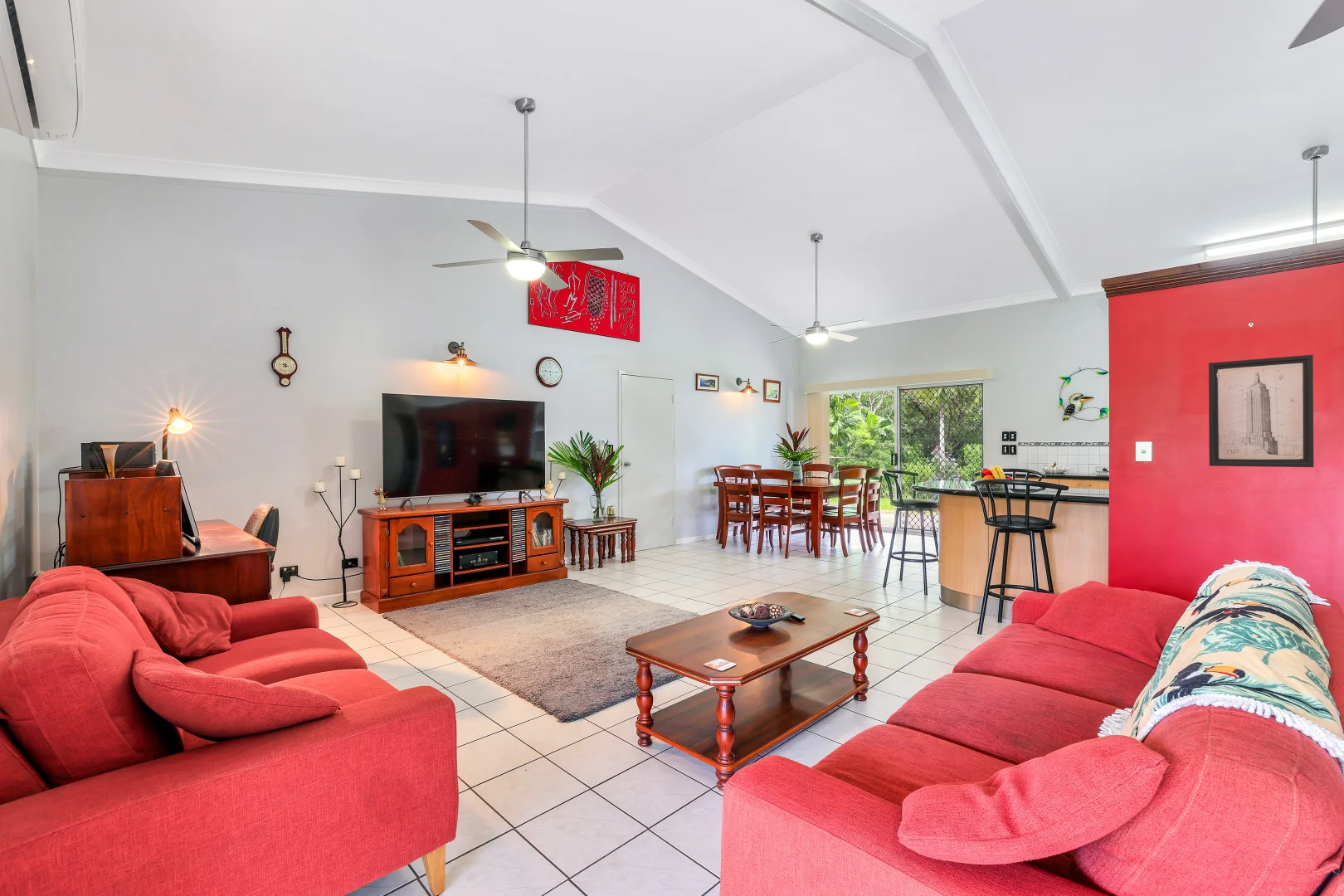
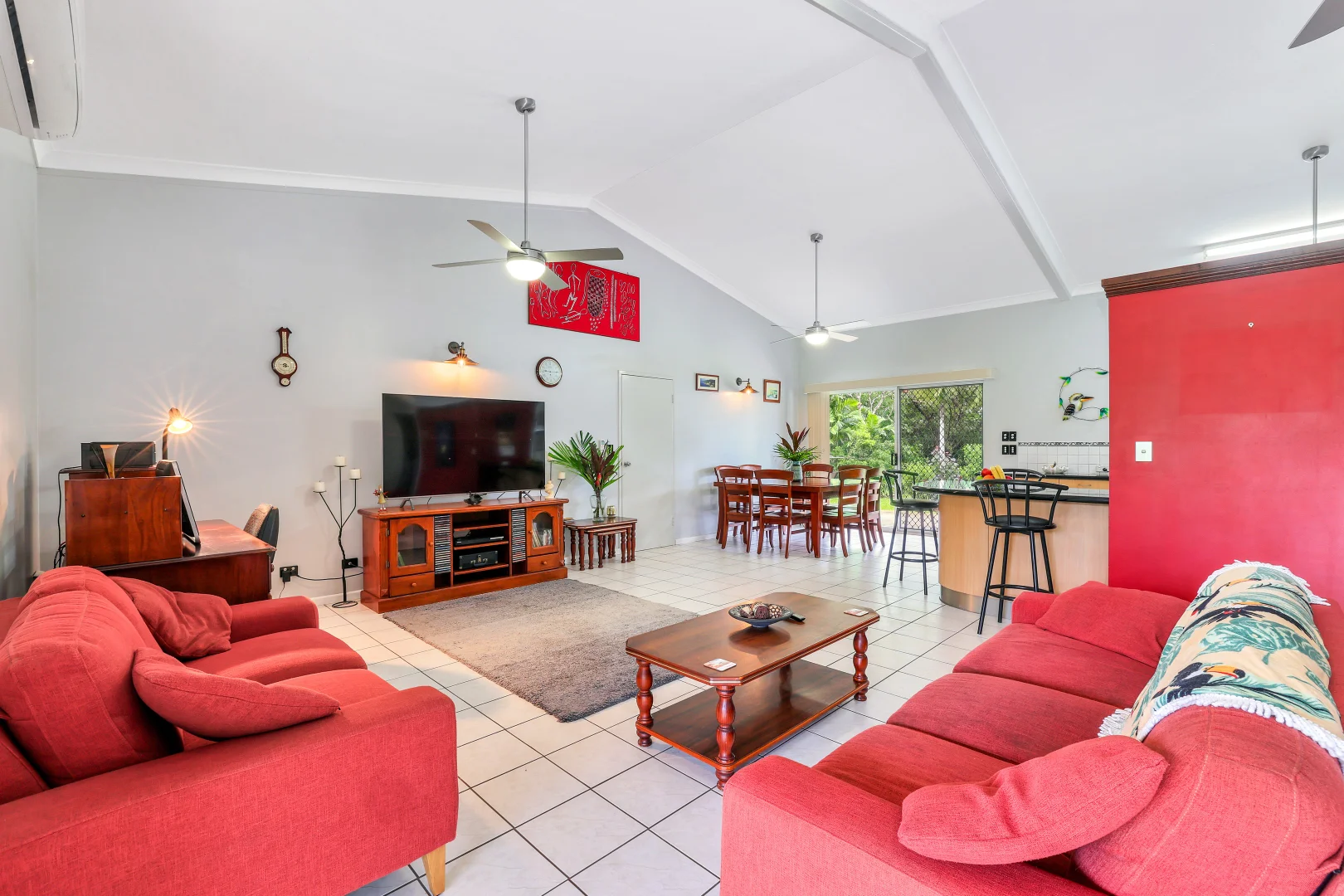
- wall art [1208,354,1314,468]
